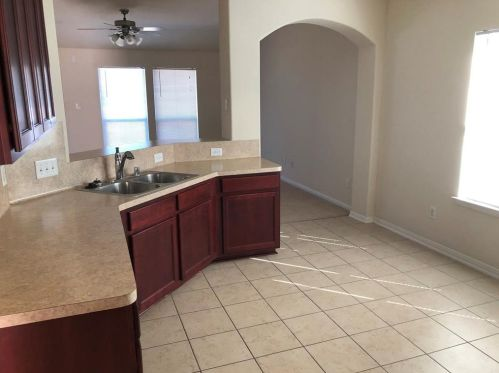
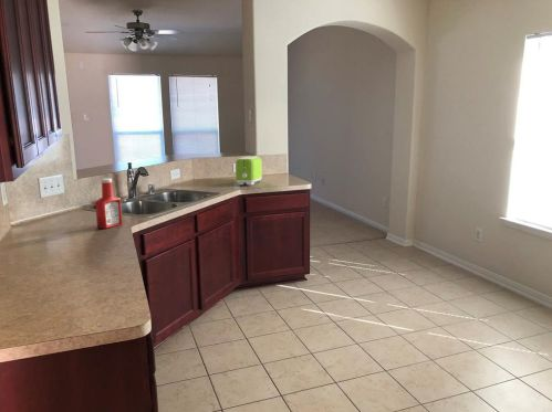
+ toaster [235,156,263,186]
+ soap bottle [94,178,123,230]
